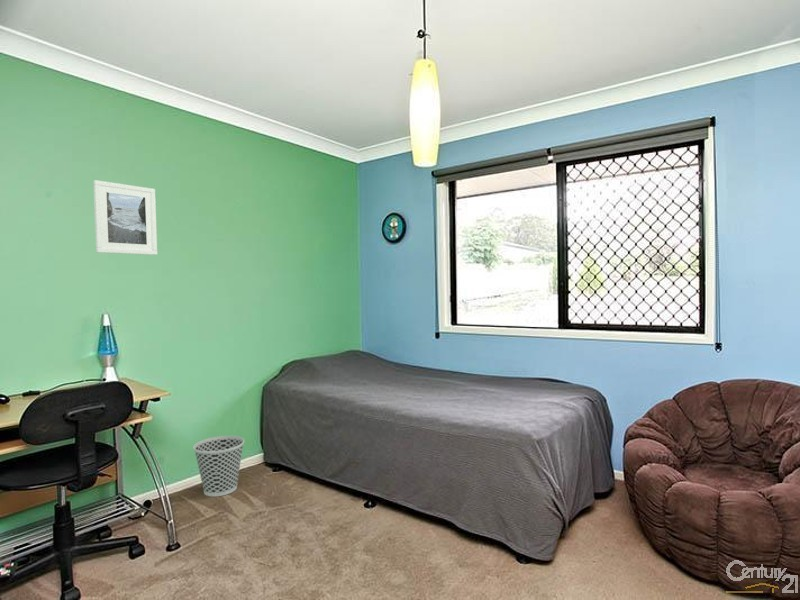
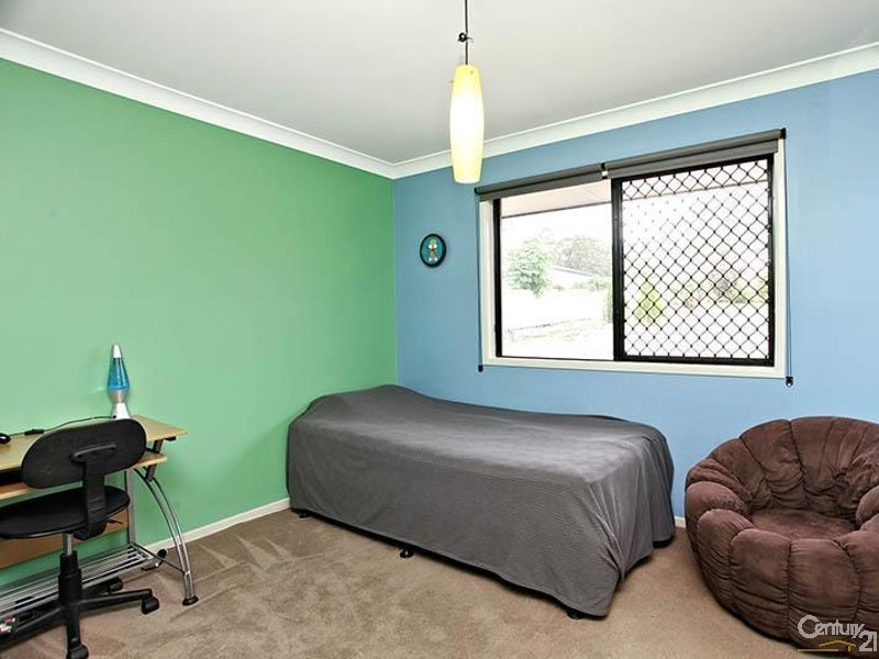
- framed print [92,179,158,256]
- wastebasket [192,435,245,497]
